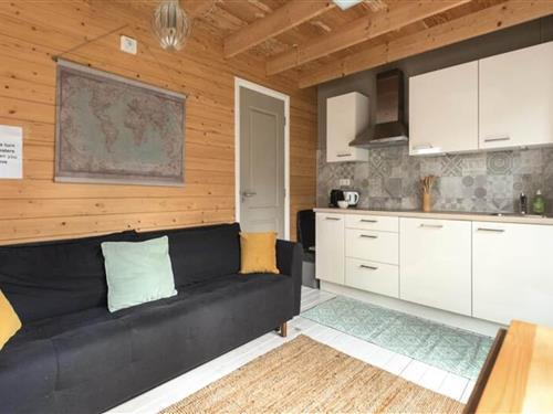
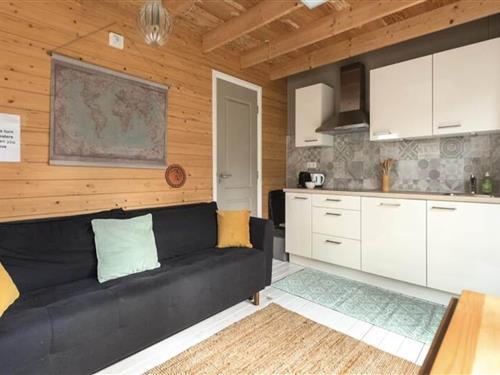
+ decorative plate [164,163,187,189]
